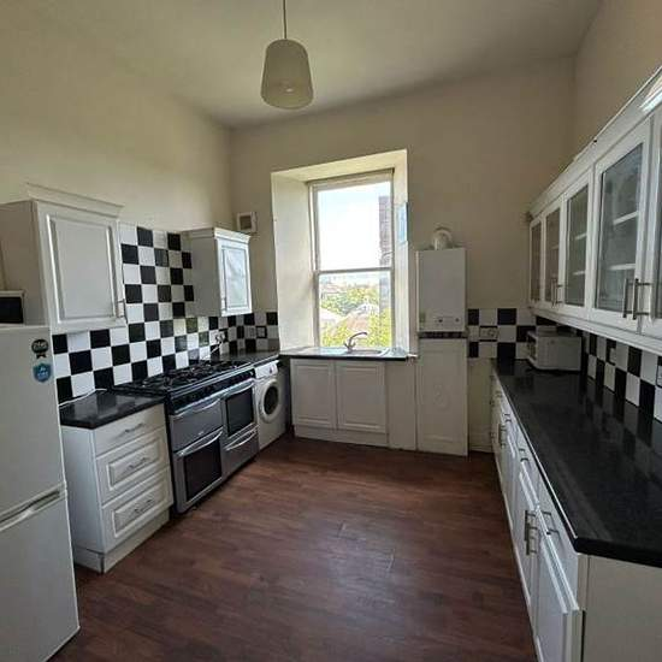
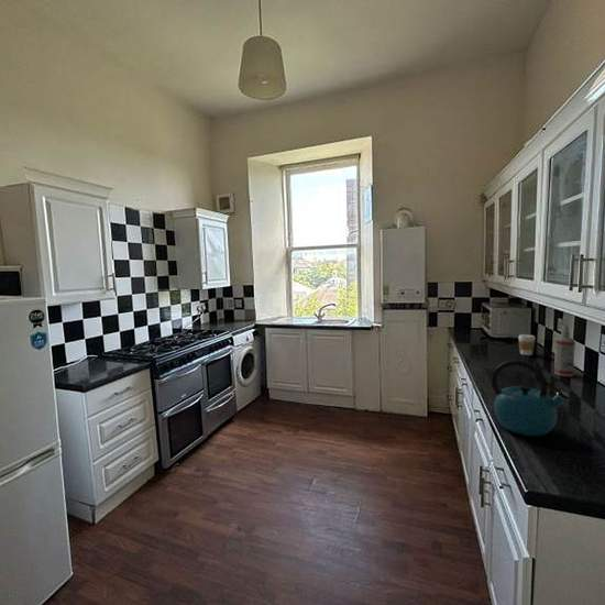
+ kettle [491,359,571,437]
+ spray bottle [553,324,576,377]
+ coffee cup [517,333,537,356]
